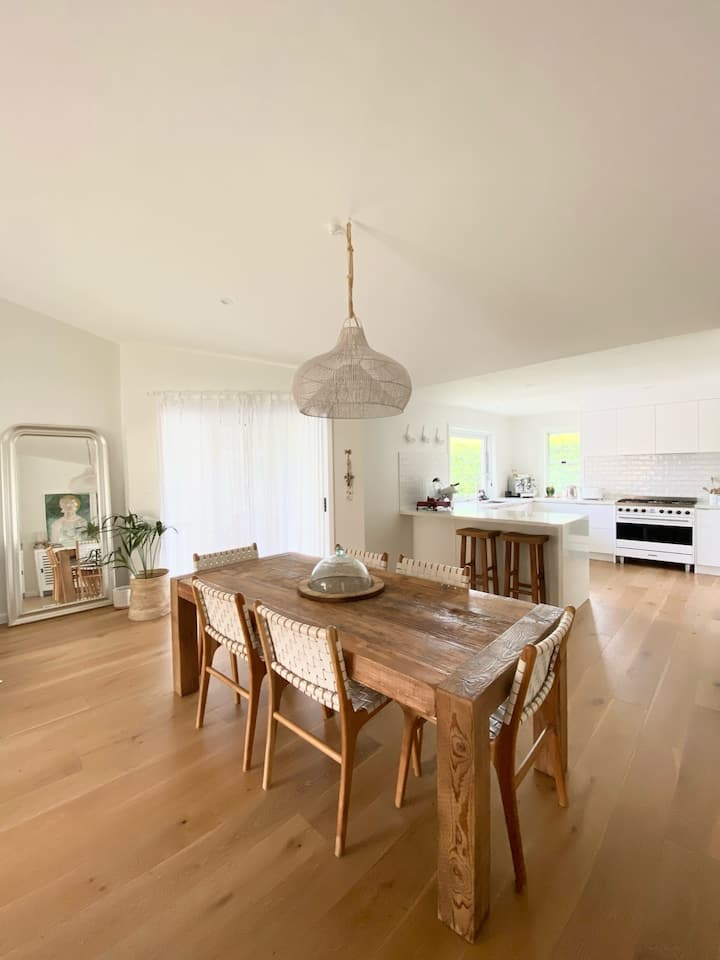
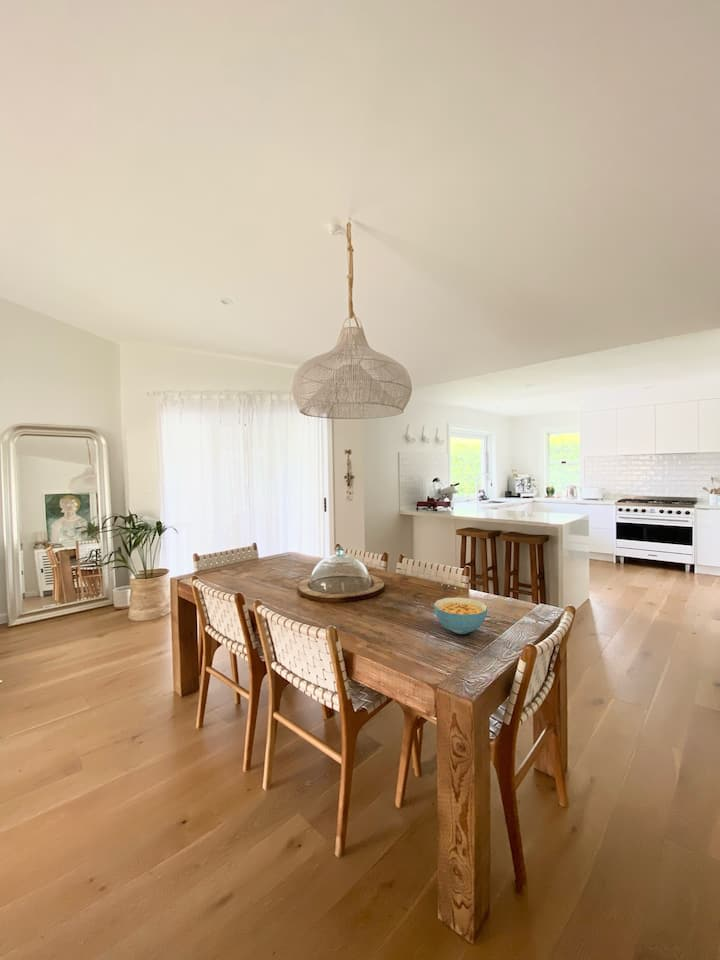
+ cereal bowl [433,596,488,635]
